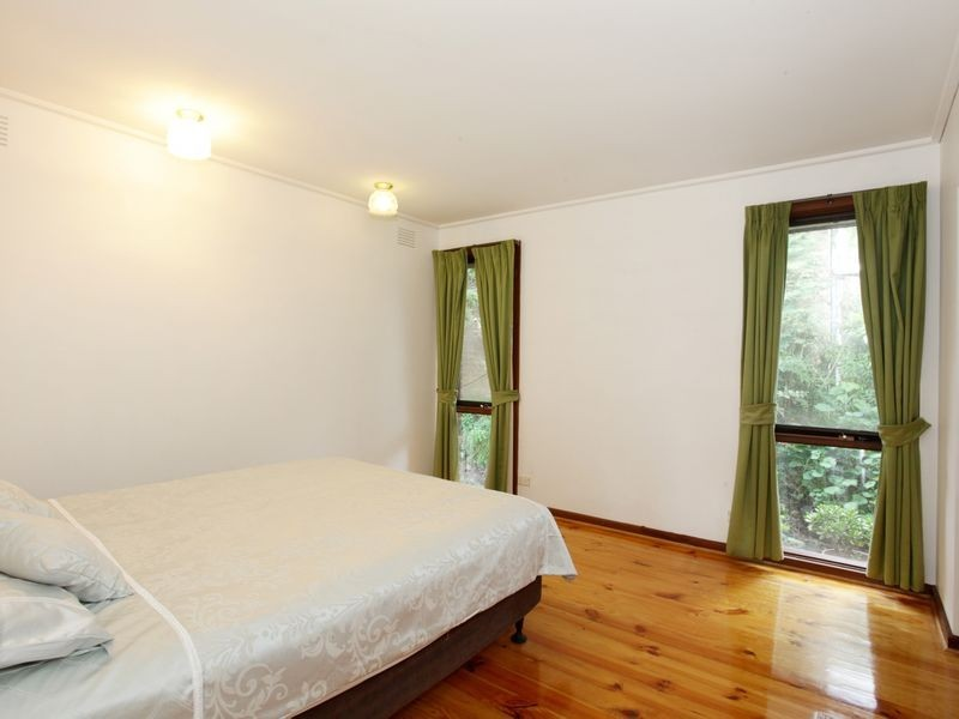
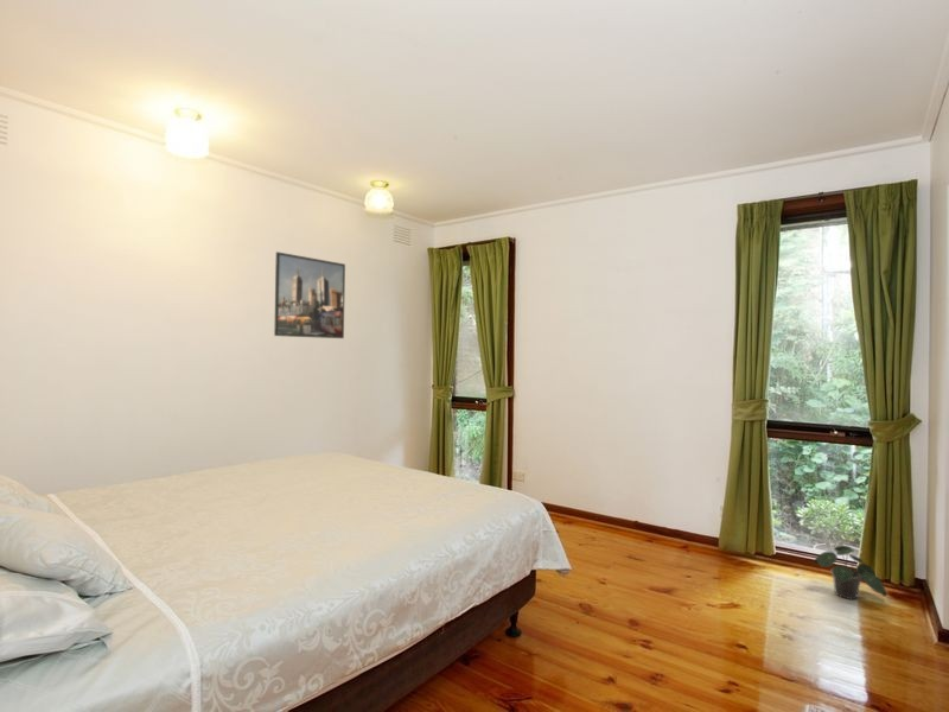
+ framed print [273,250,346,339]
+ potted plant [813,545,887,600]
